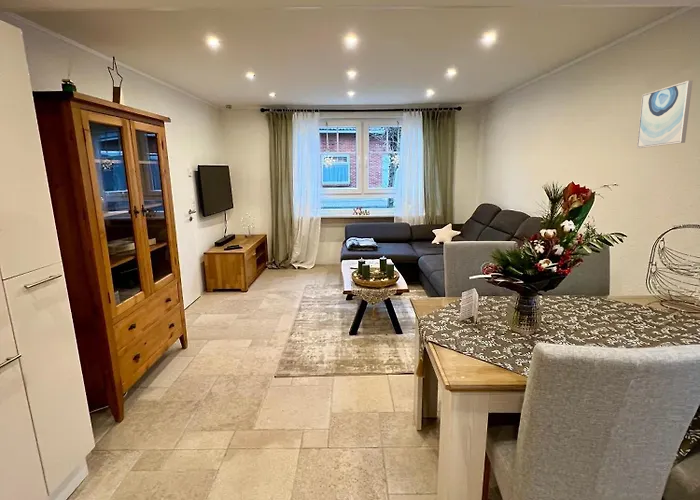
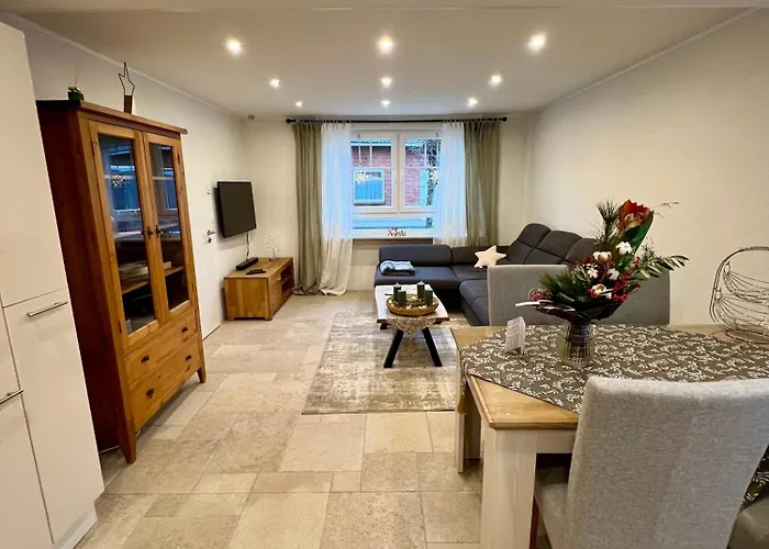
- wall art [636,79,694,149]
